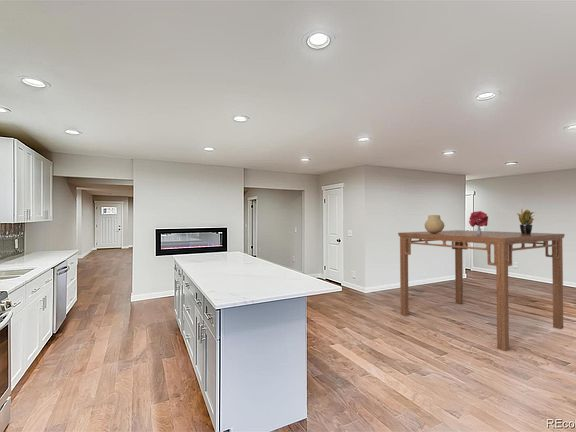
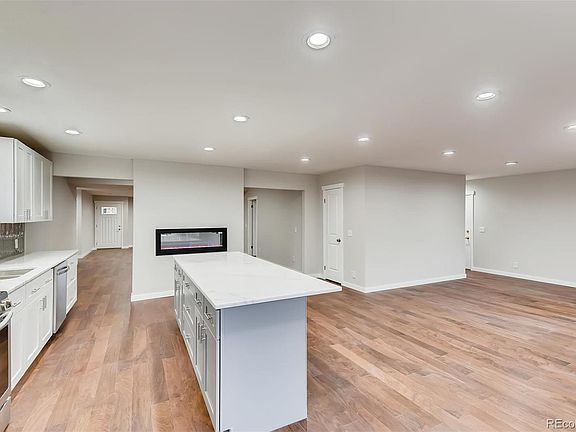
- ceramic pot [424,214,445,233]
- dining table [397,229,566,352]
- potted plant [516,207,536,234]
- bouquet [468,210,489,234]
